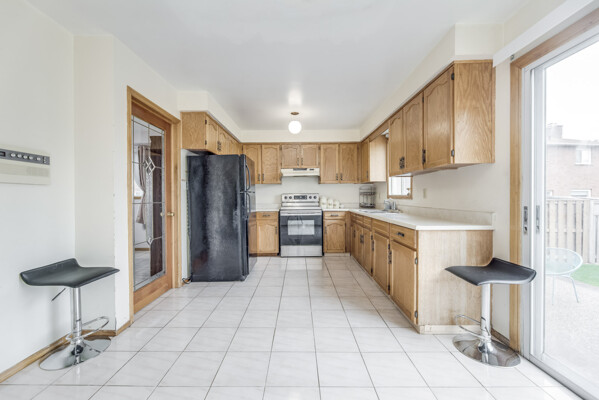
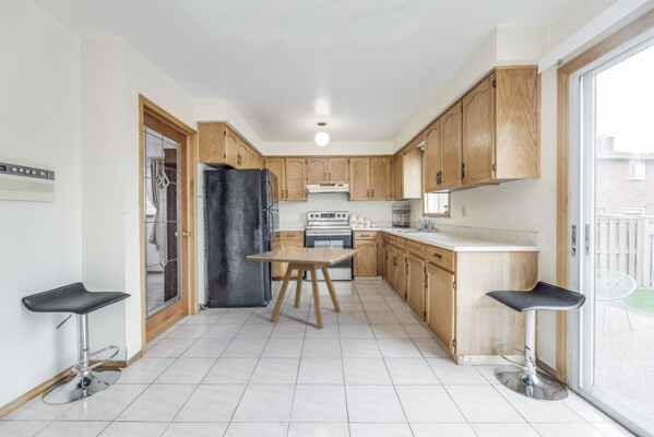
+ dining table [246,246,360,330]
